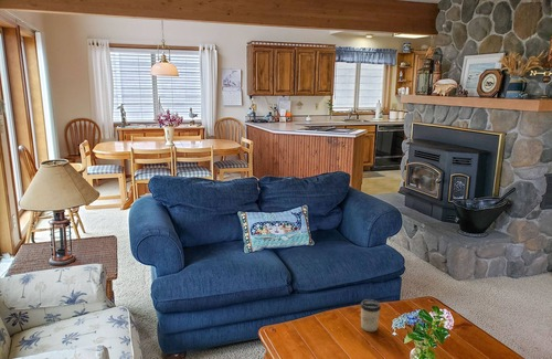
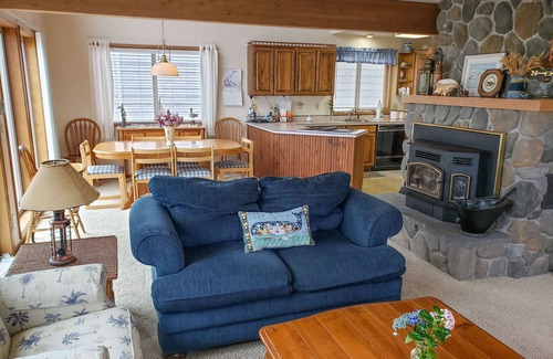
- cup [360,298,382,332]
